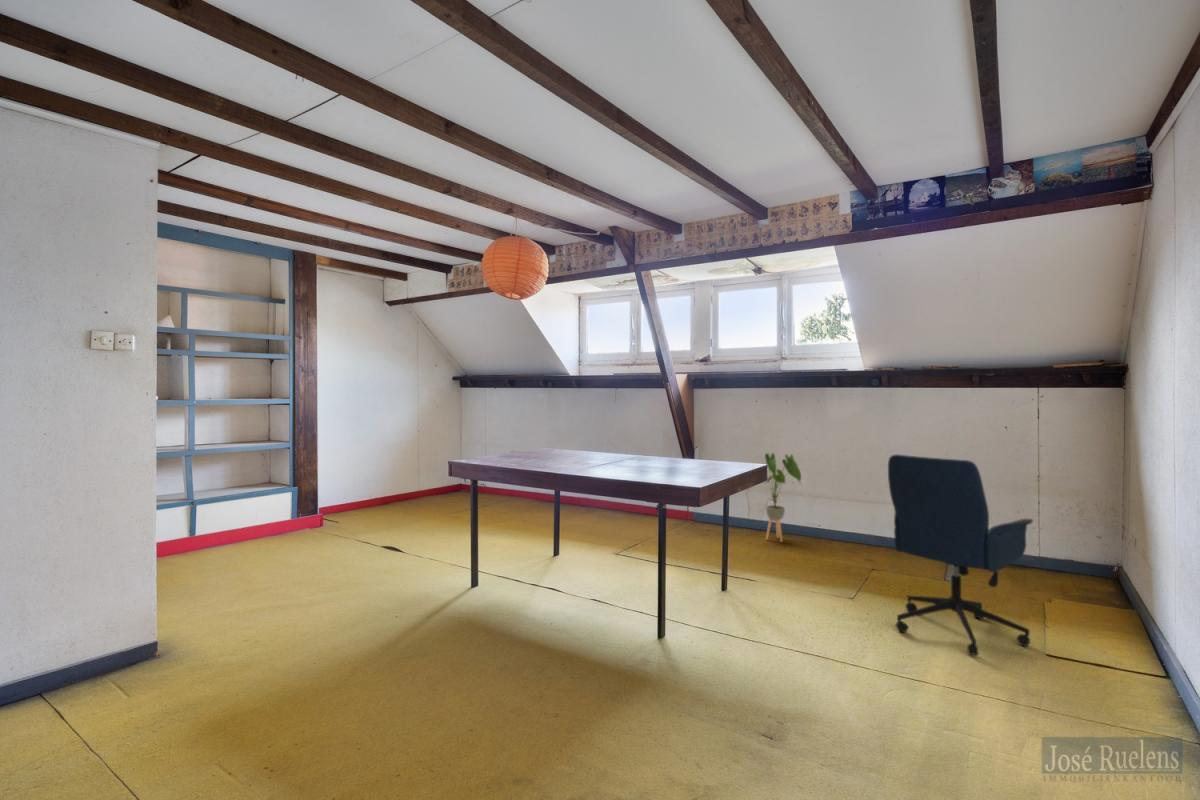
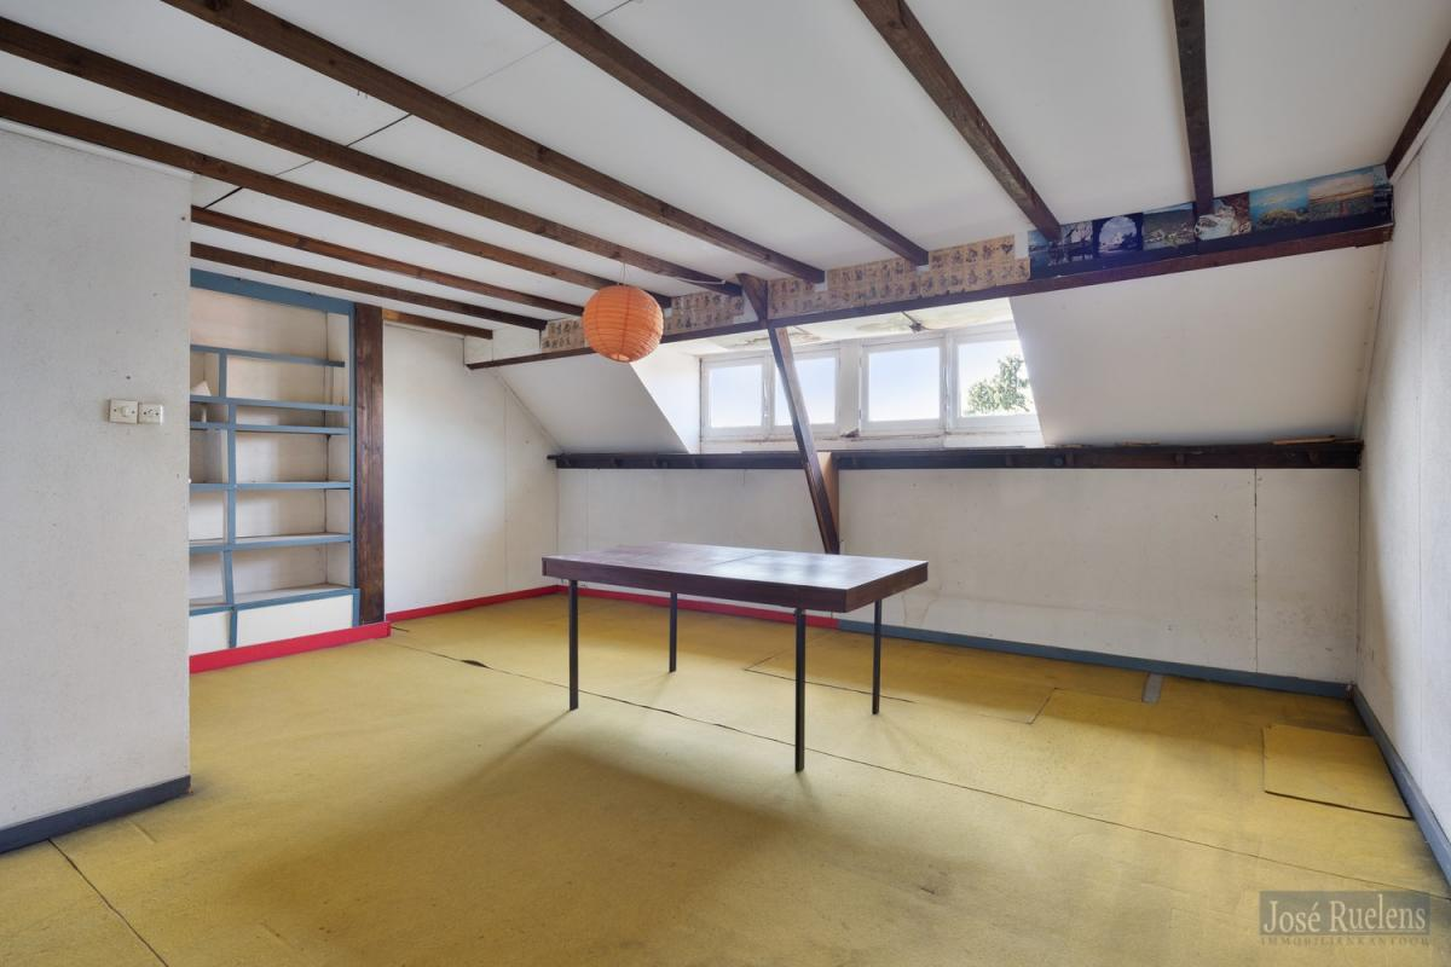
- house plant [764,452,803,543]
- office chair [887,453,1034,657]
